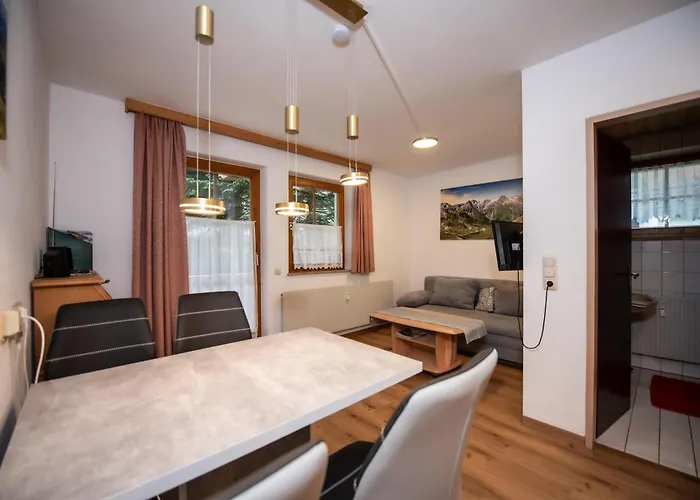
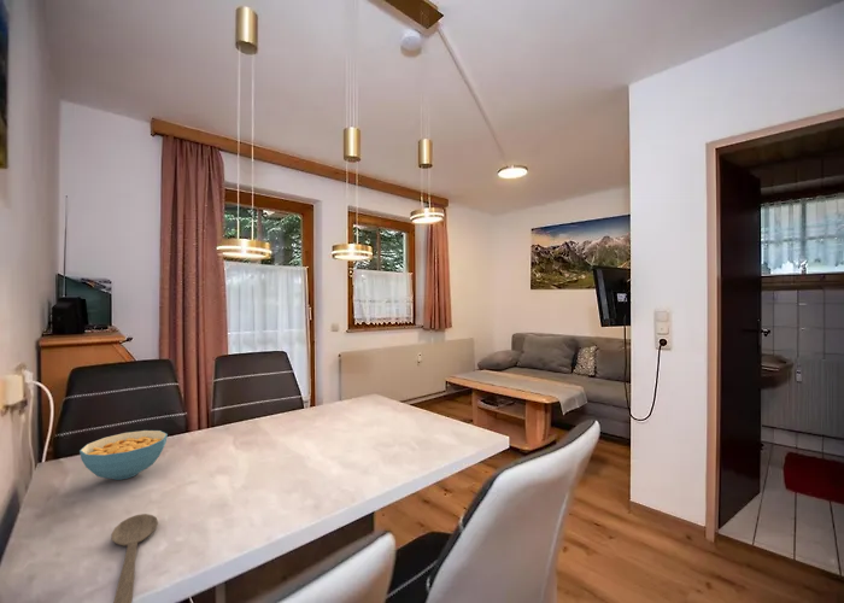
+ wooden spoon [110,513,159,603]
+ cereal bowl [78,429,169,481]
